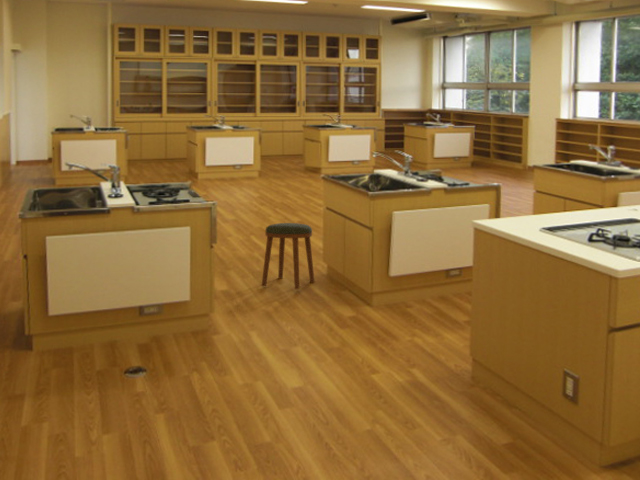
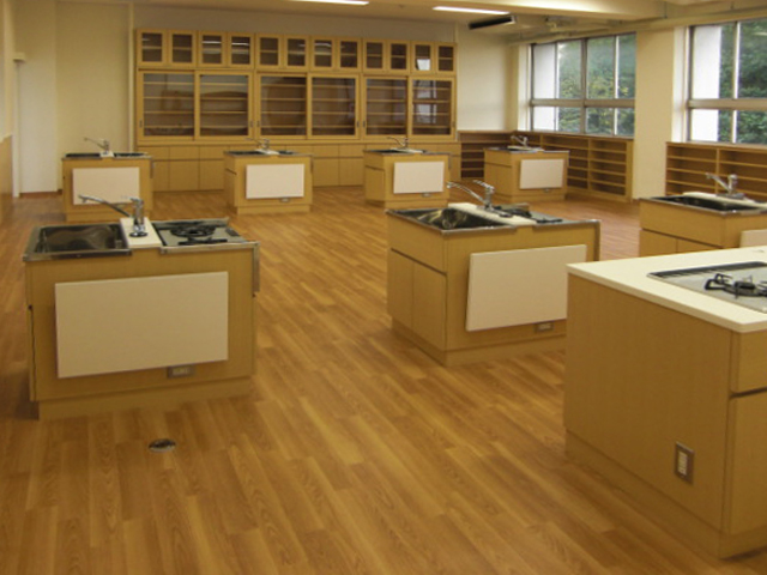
- stool [261,222,316,290]
